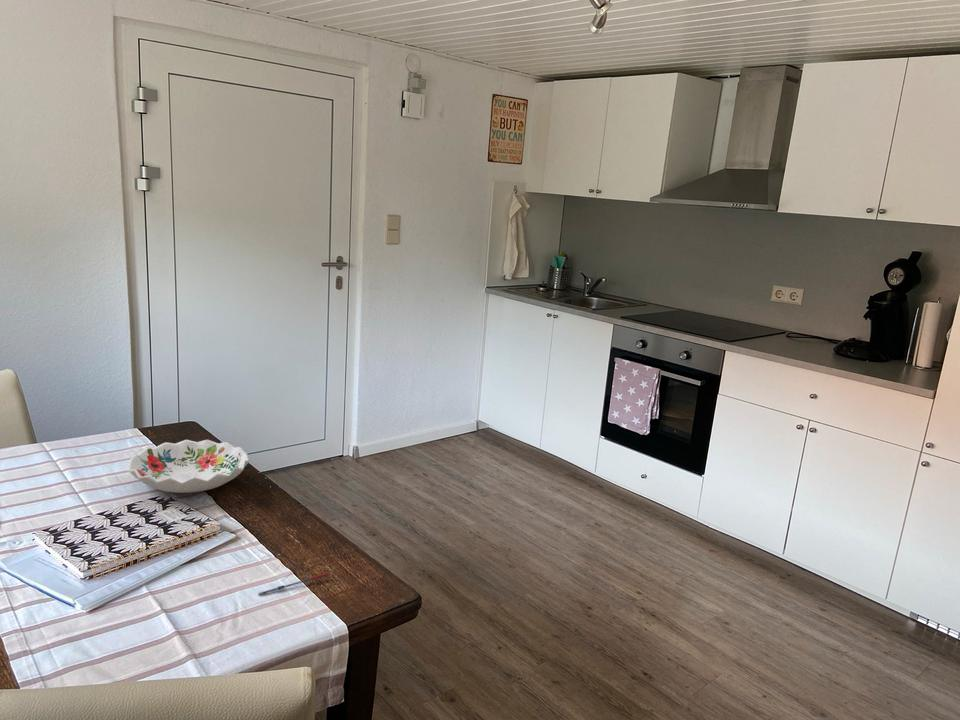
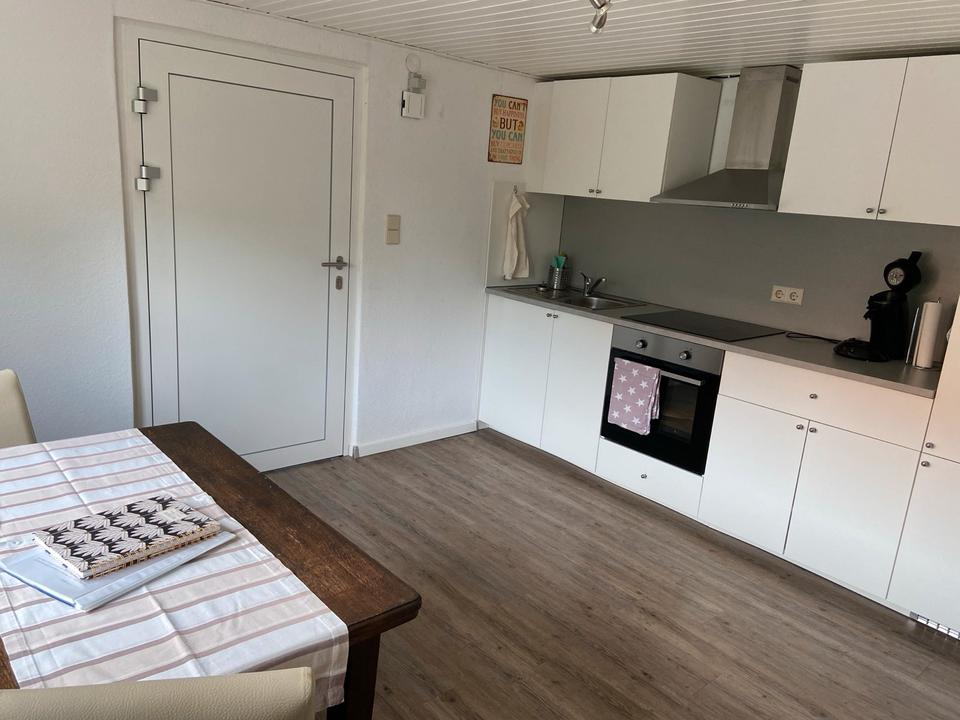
- decorative bowl [128,439,250,494]
- pen [257,571,330,597]
